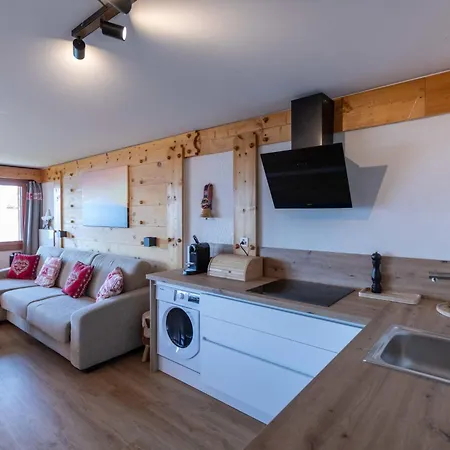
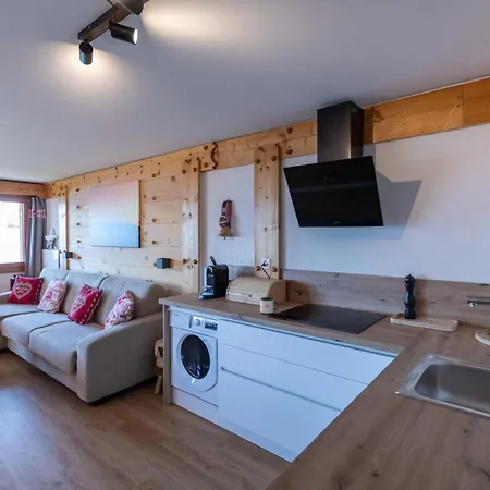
+ mug [259,296,280,316]
